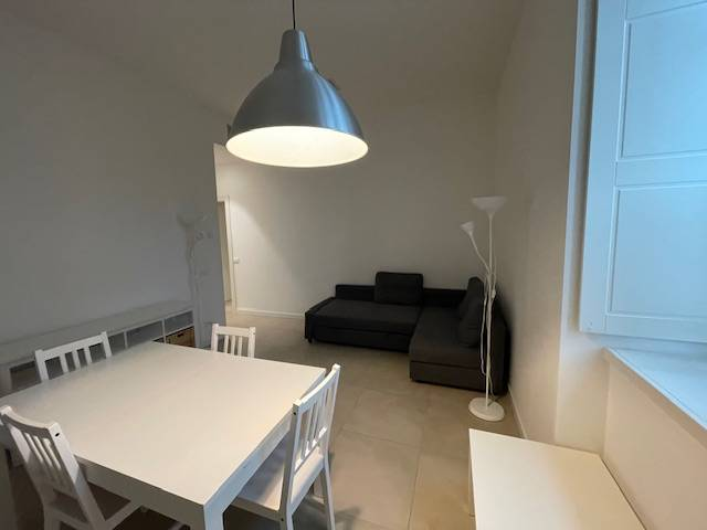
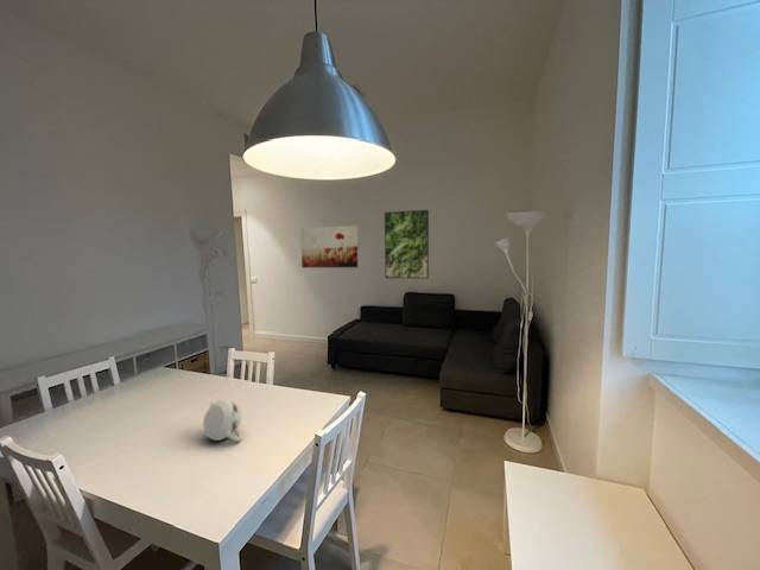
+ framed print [384,209,430,280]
+ wall art [299,224,359,268]
+ teapot [202,397,243,443]
